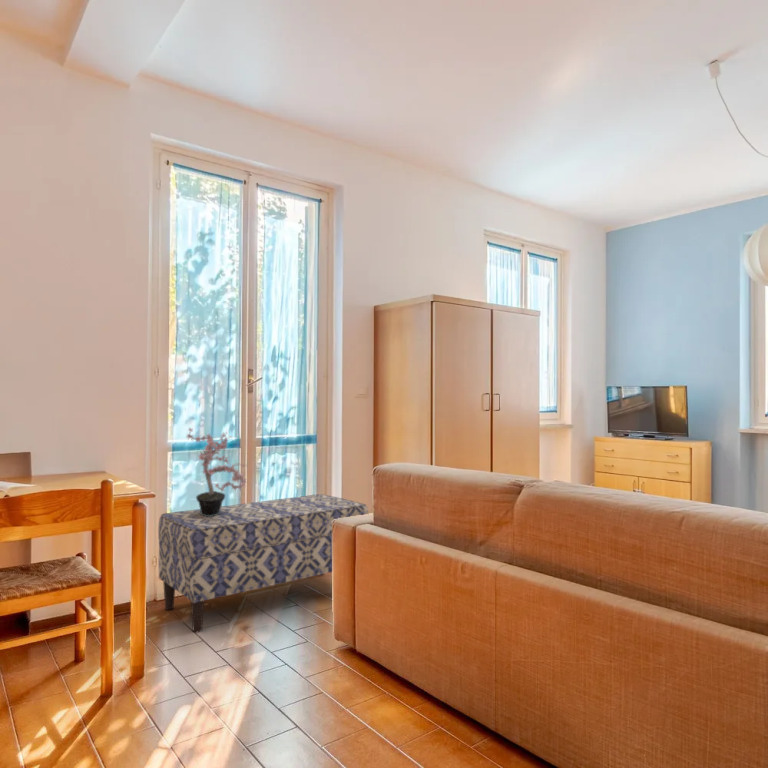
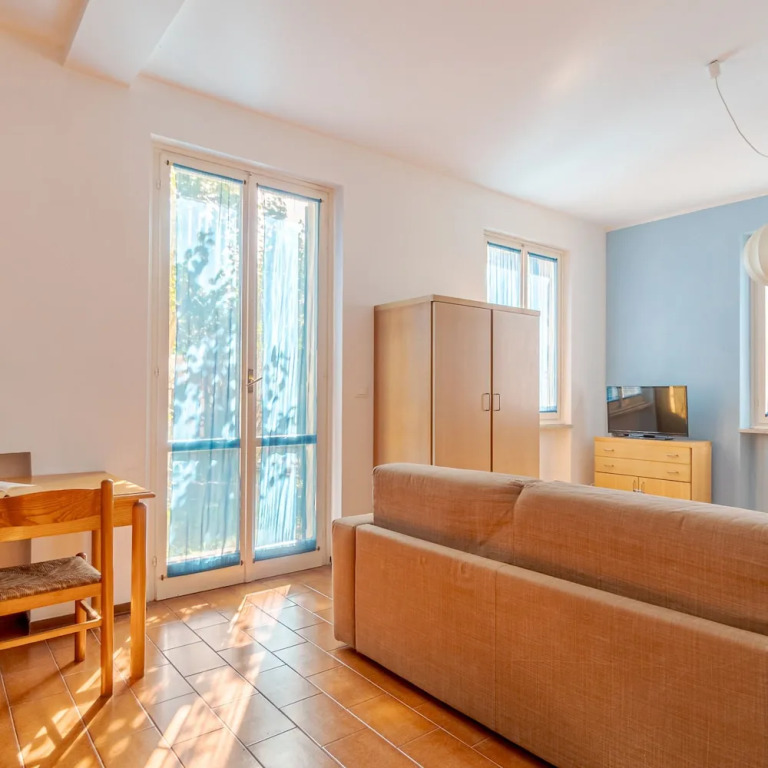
- bench [157,493,369,634]
- potted plant [185,427,249,516]
